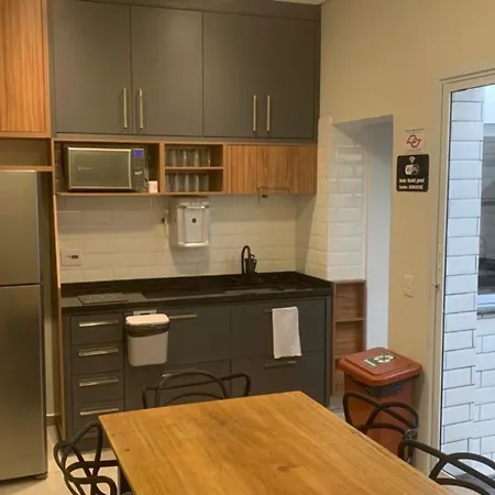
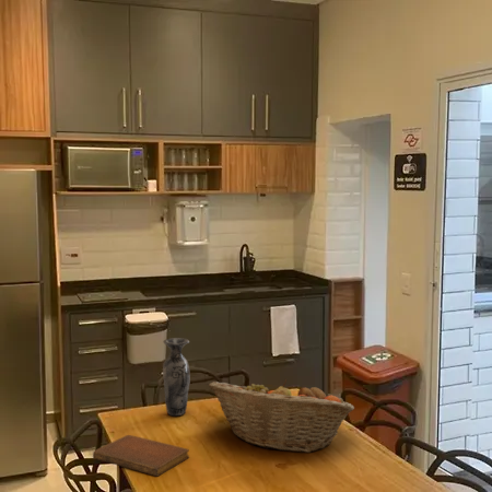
+ vase [162,337,191,417]
+ fruit basket [208,377,355,454]
+ notebook [92,434,190,478]
